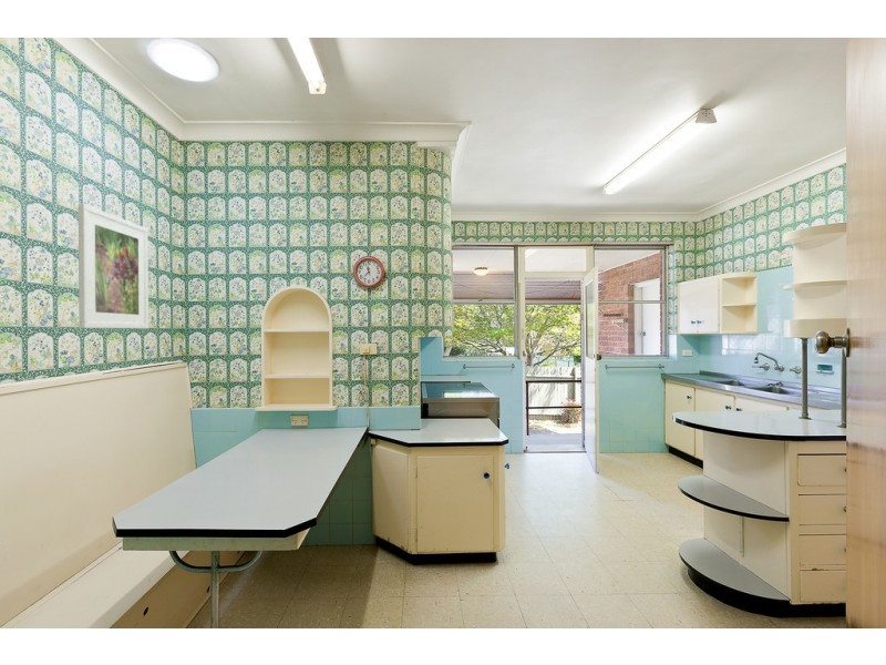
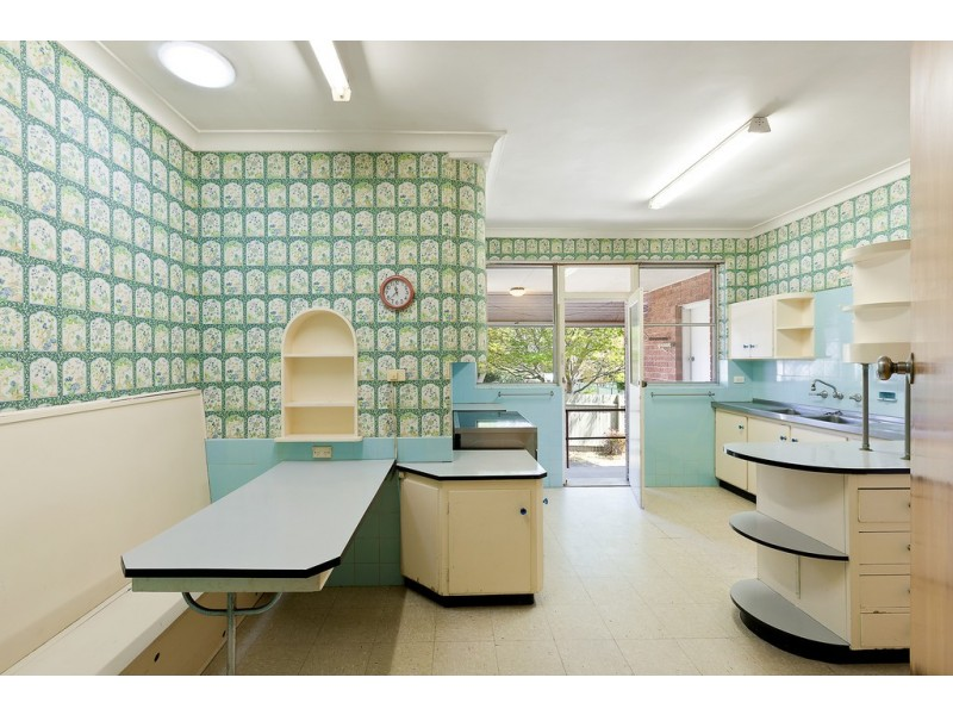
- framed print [78,203,150,329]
